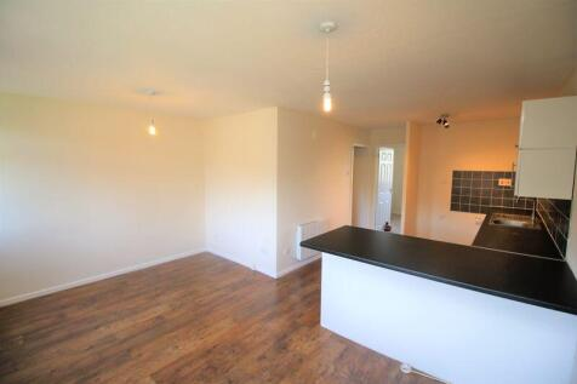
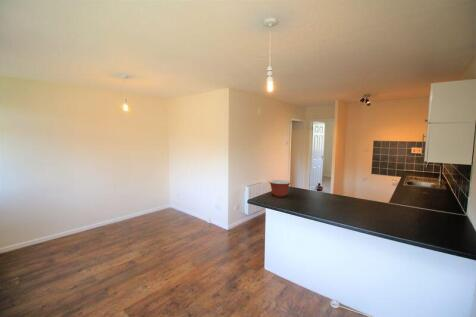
+ mixing bowl [268,179,292,198]
